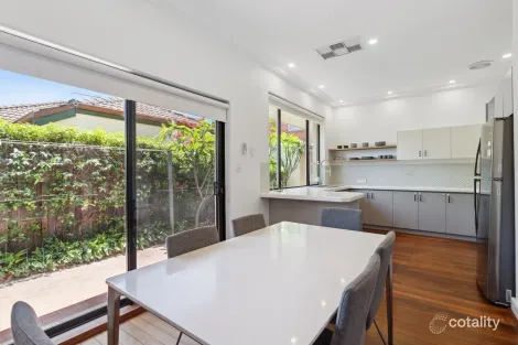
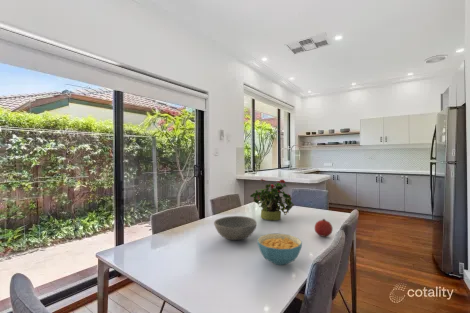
+ potted plant [249,178,295,221]
+ bowl [213,215,257,241]
+ fruit [314,218,334,238]
+ cereal bowl [256,232,303,266]
